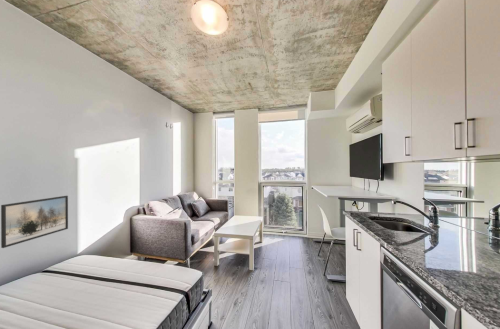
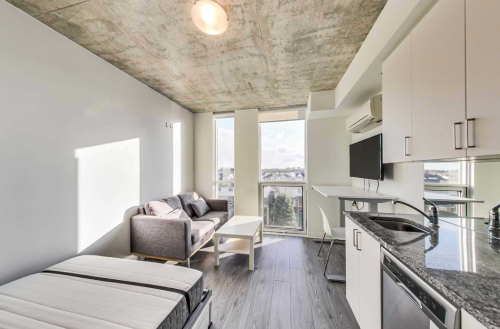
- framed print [0,195,69,249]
